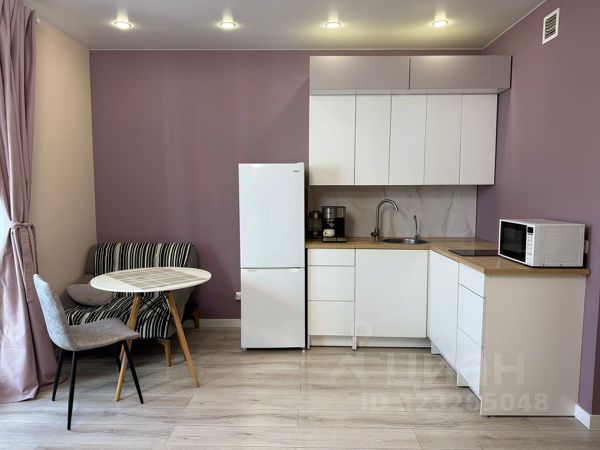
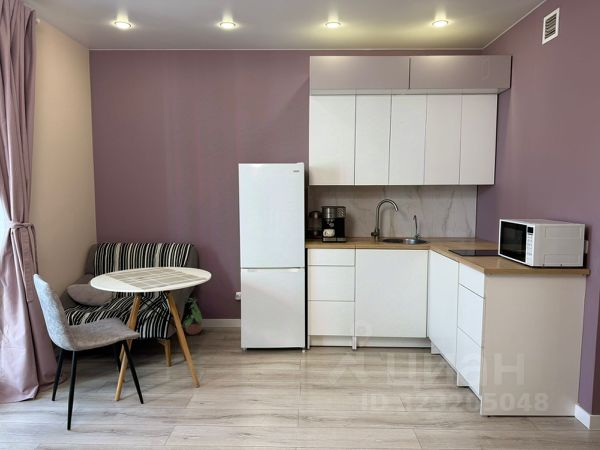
+ potted plant [183,296,204,336]
